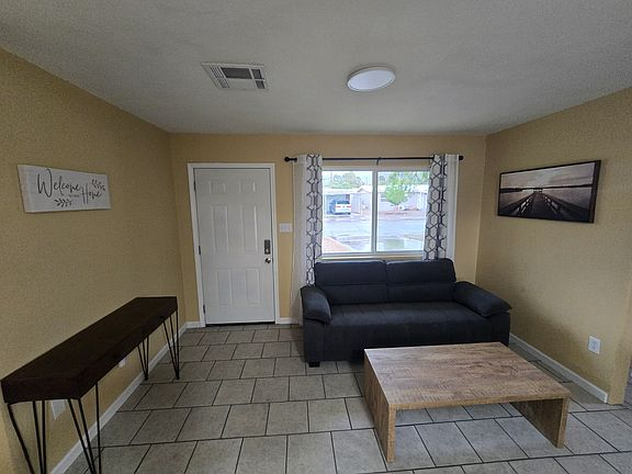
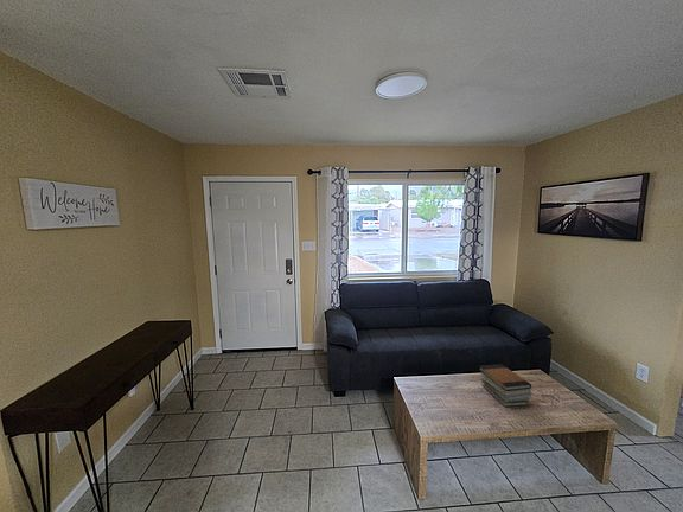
+ book stack [478,363,532,408]
